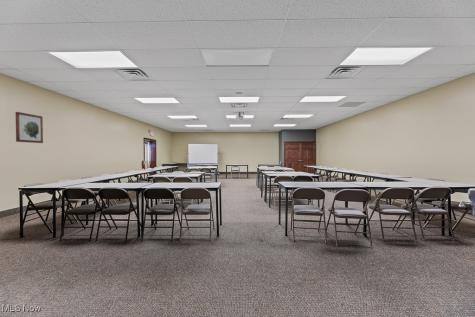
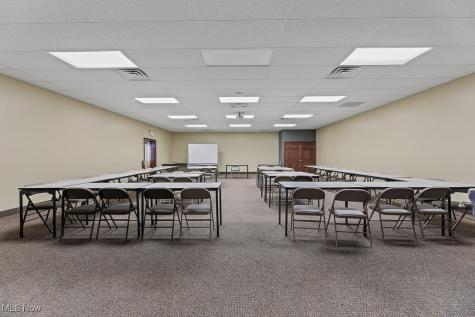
- wall art [14,111,44,144]
